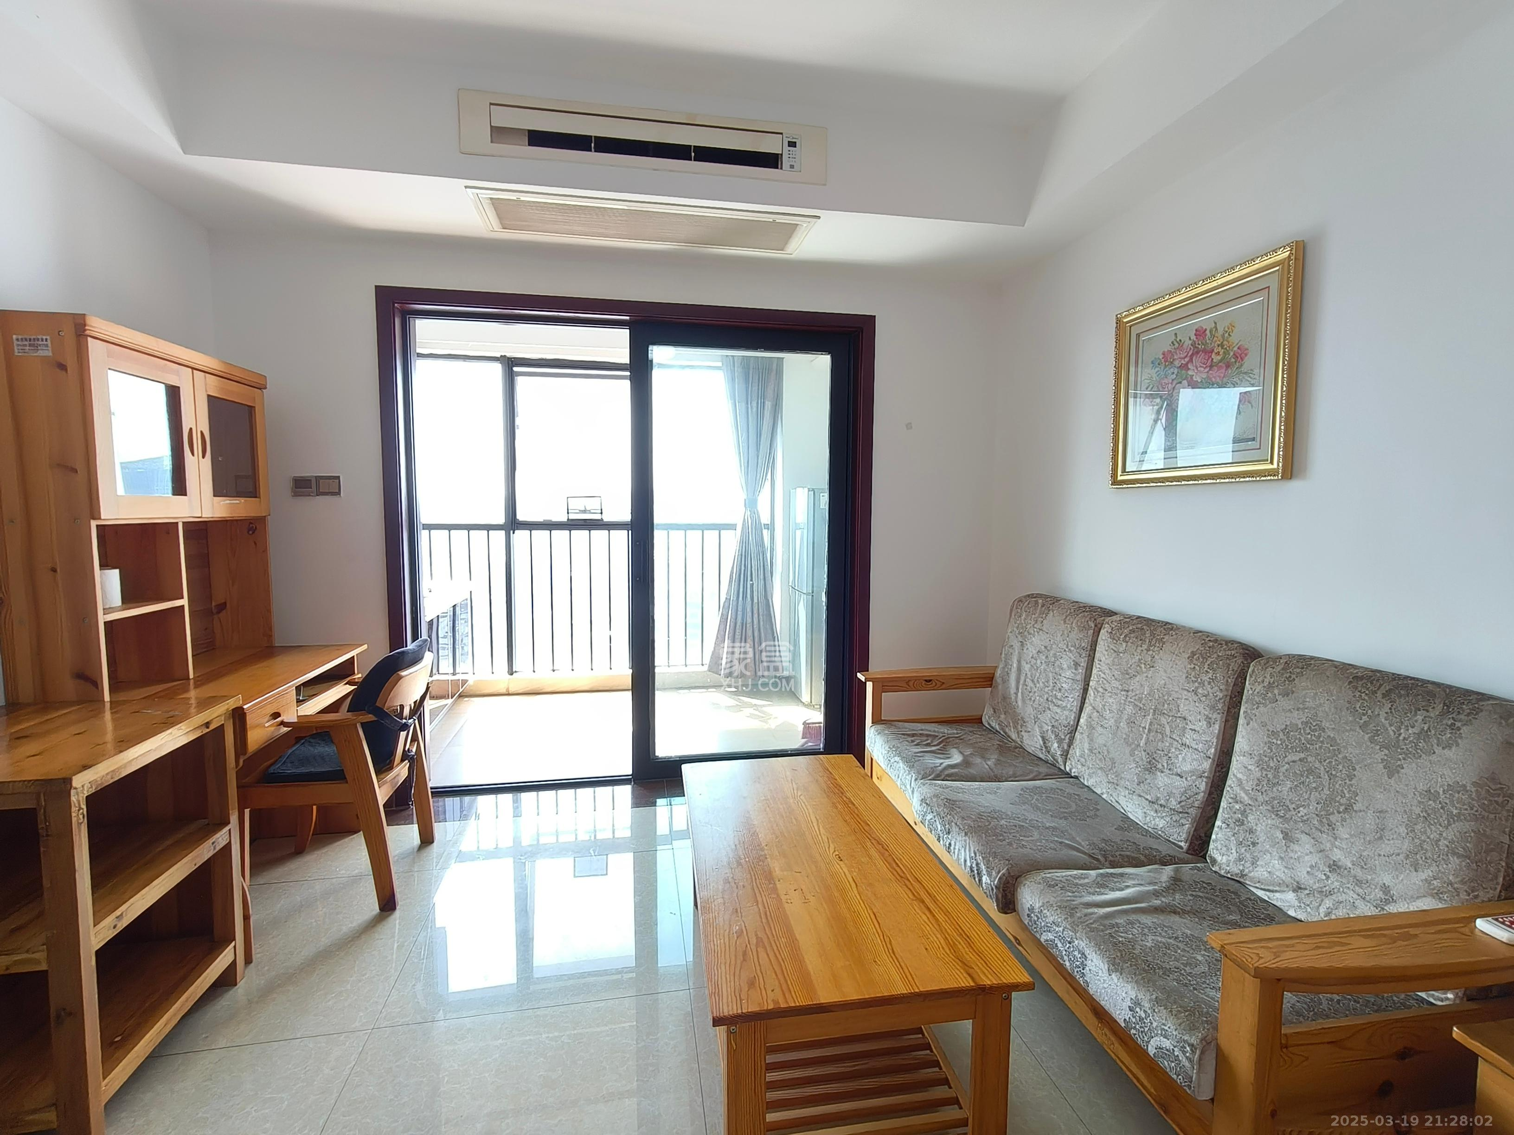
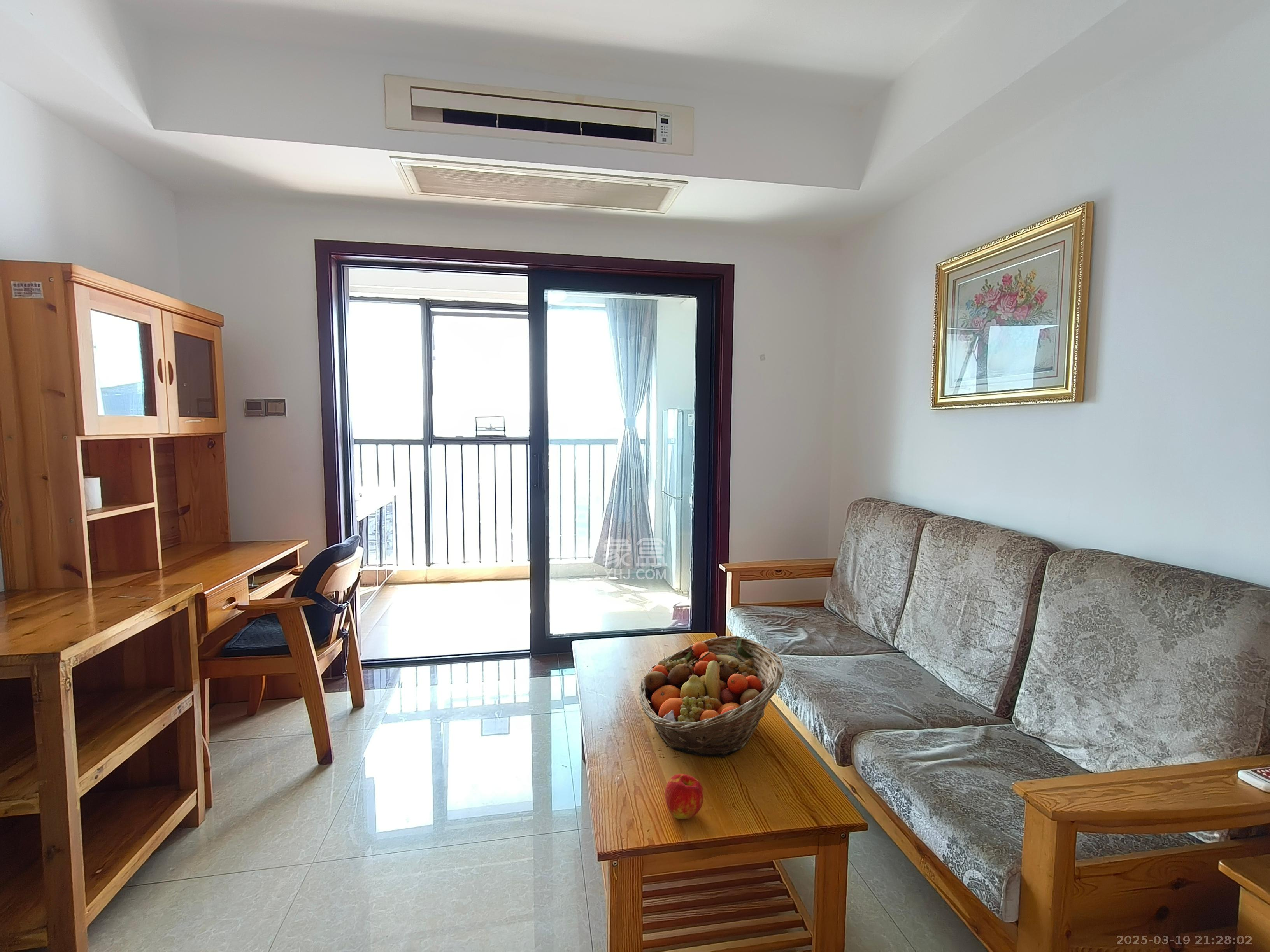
+ fruit basket [638,635,785,759]
+ apple [665,773,704,819]
